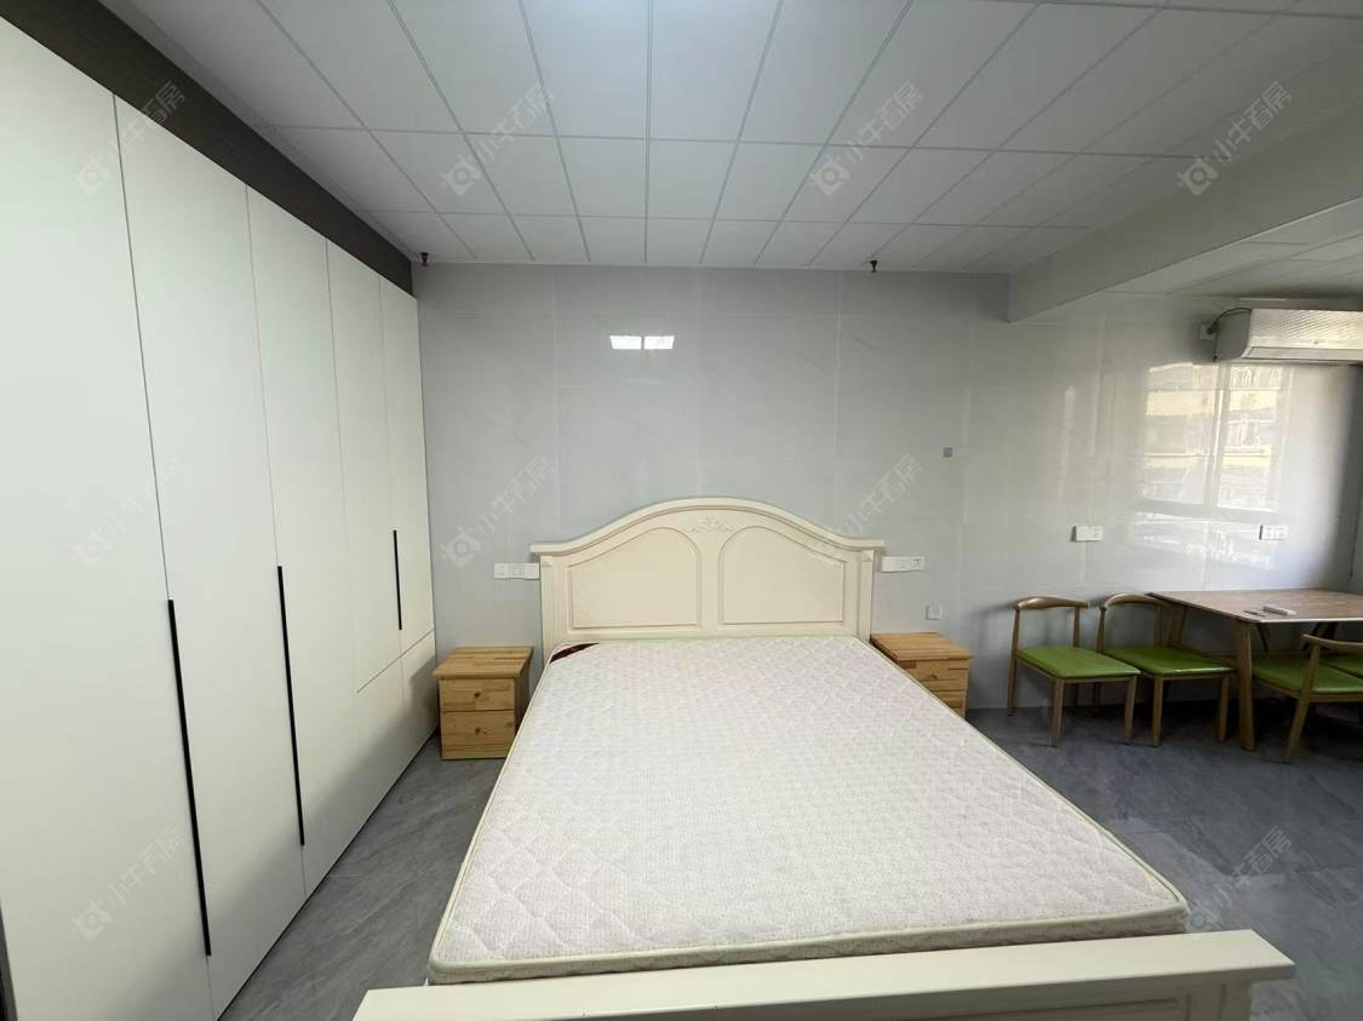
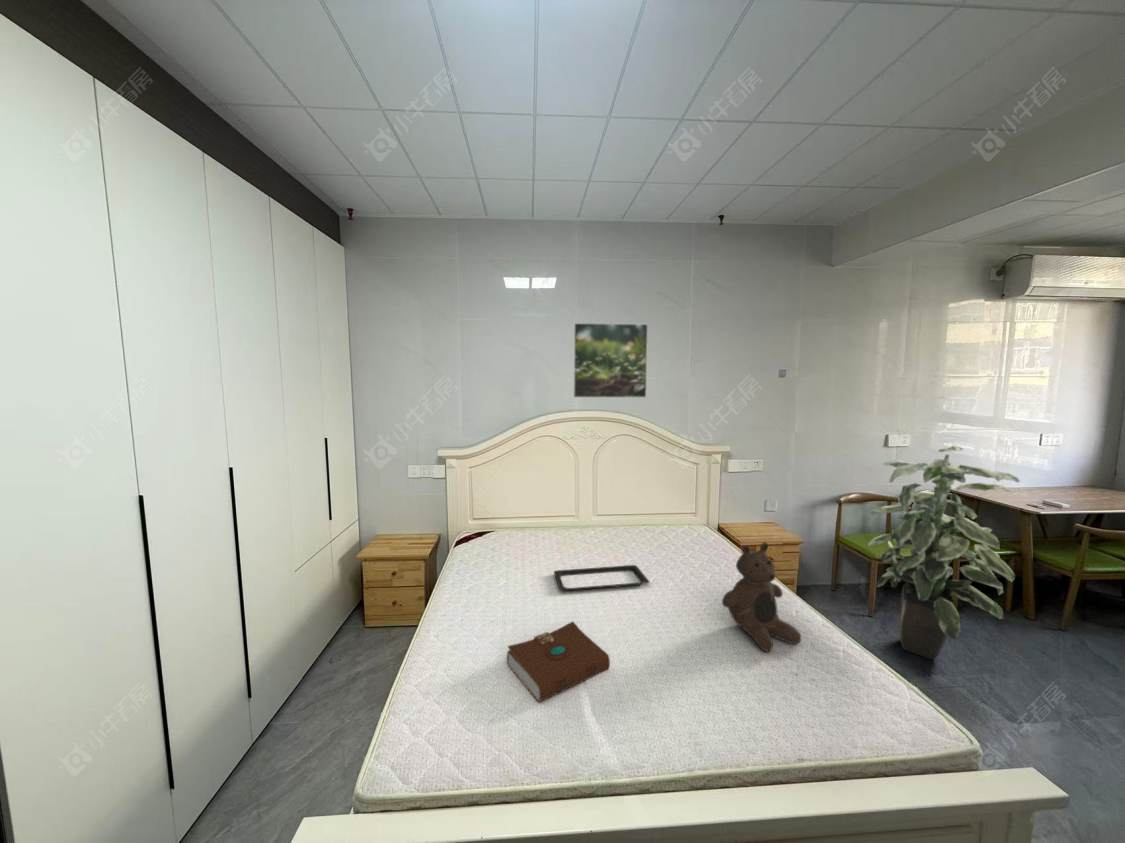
+ book [506,620,611,703]
+ serving tray [553,564,650,592]
+ indoor plant [867,445,1021,661]
+ teddy bear [721,541,802,653]
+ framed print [572,322,649,399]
